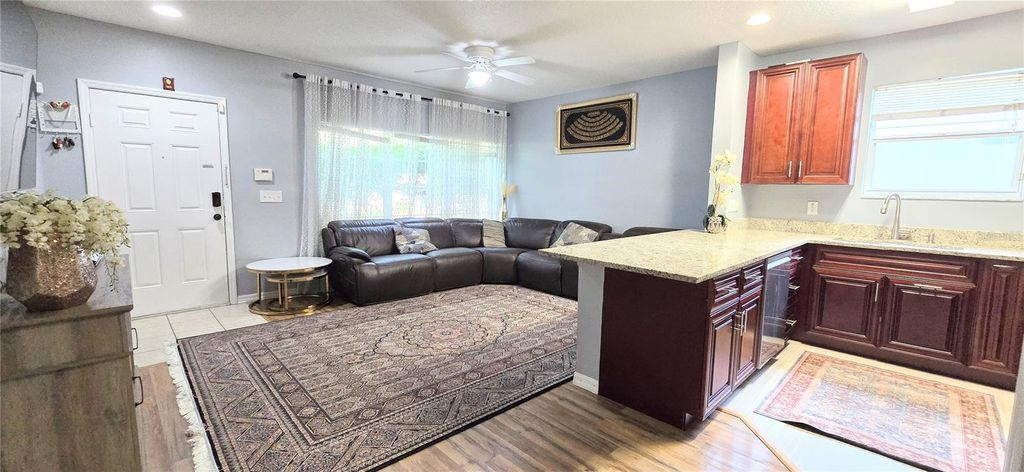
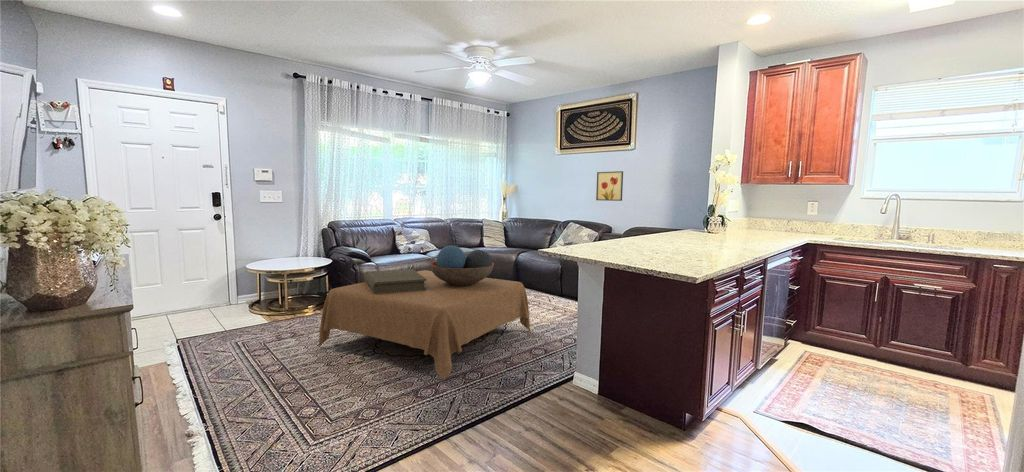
+ coffee table [318,244,531,381]
+ wall art [595,170,624,202]
